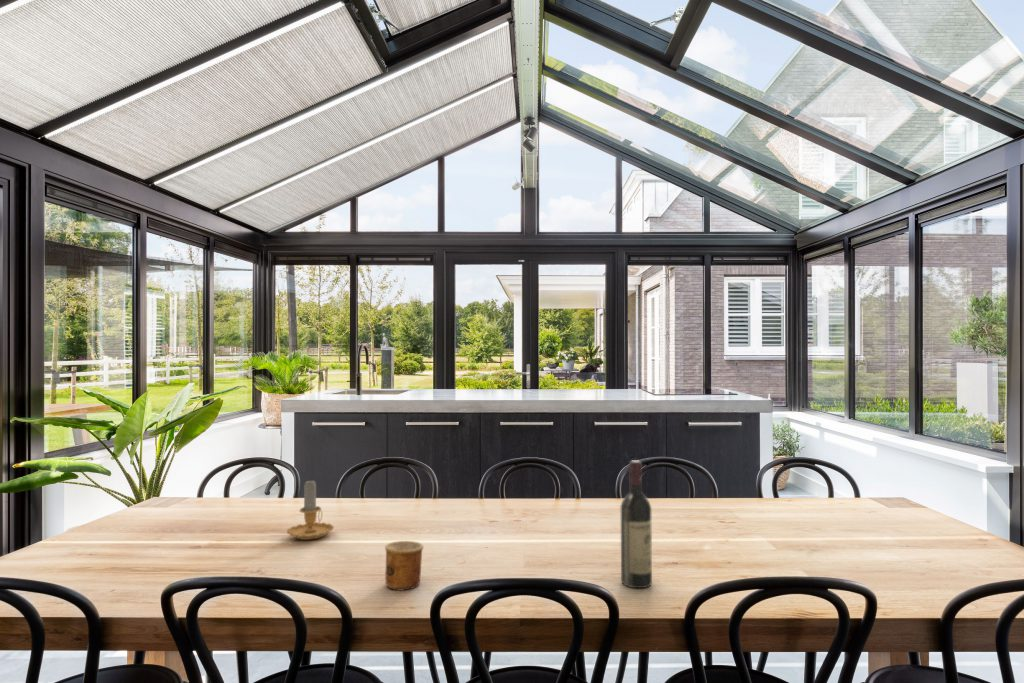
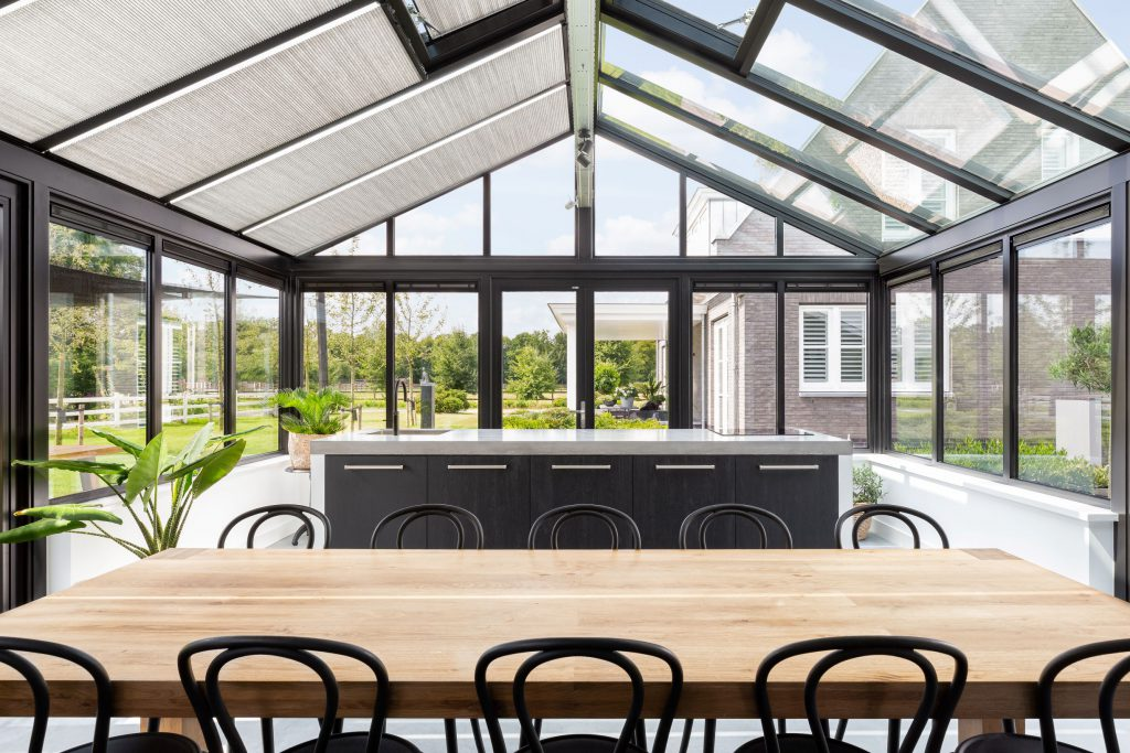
- cup [384,540,424,592]
- wine bottle [620,459,653,589]
- candle [286,477,335,541]
